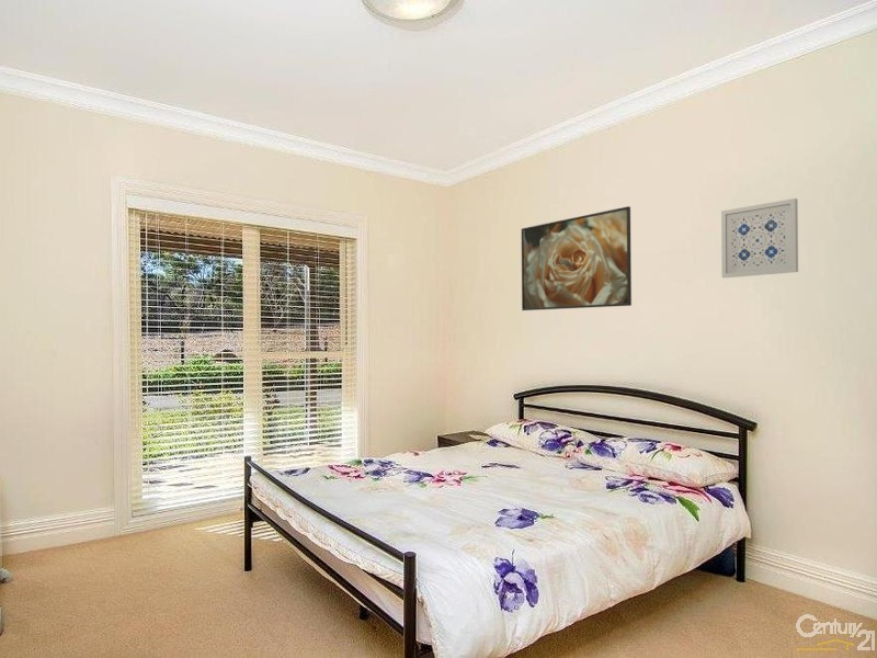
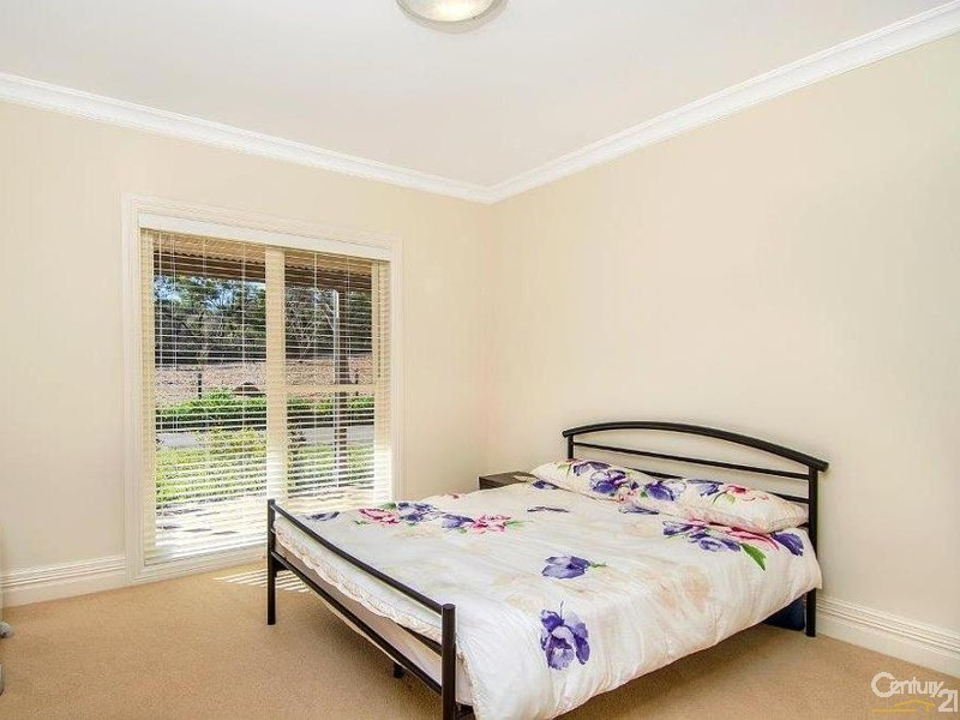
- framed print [521,205,633,311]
- wall art [720,197,799,279]
